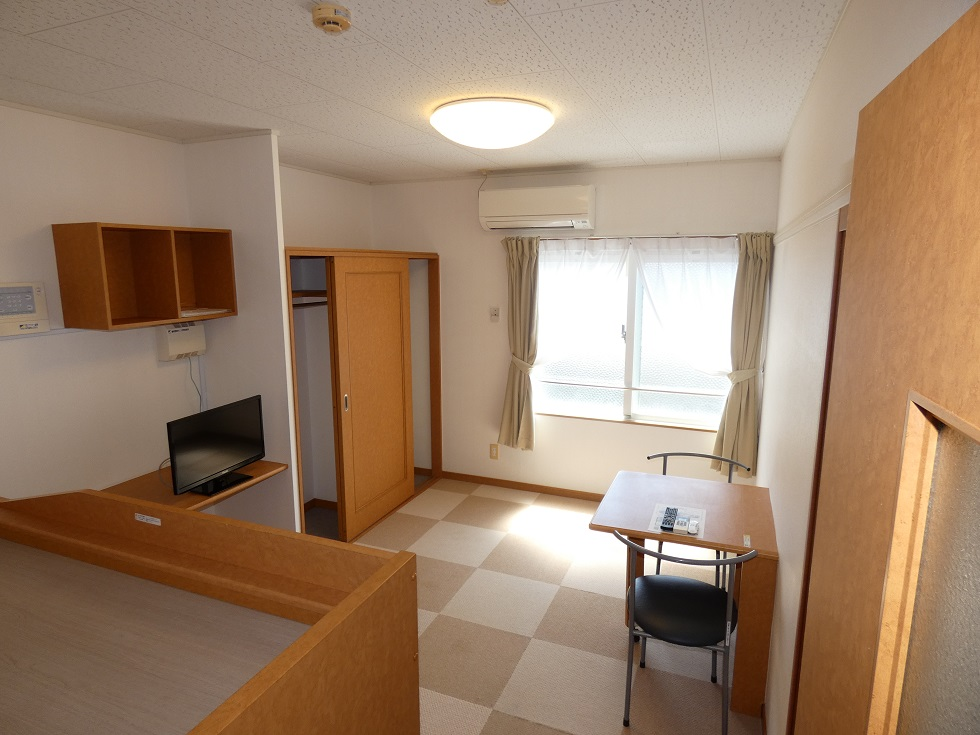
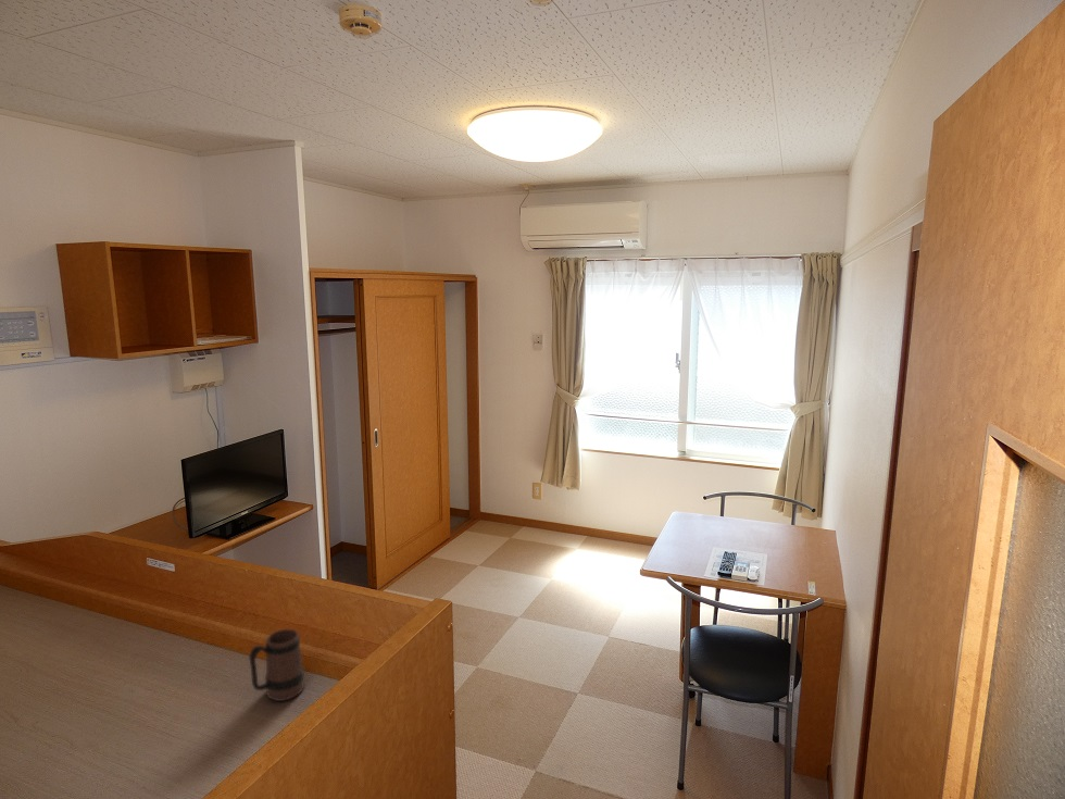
+ mug [248,628,305,702]
